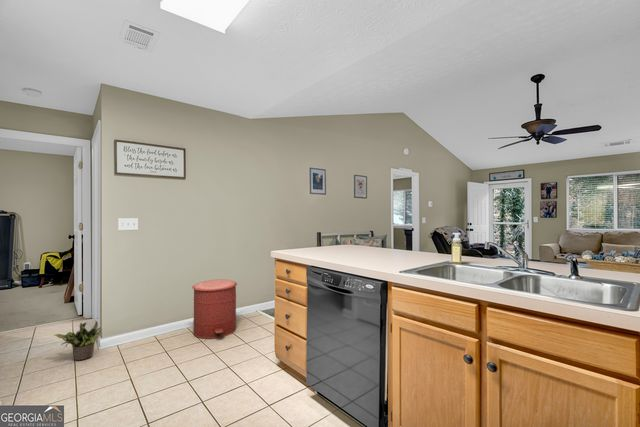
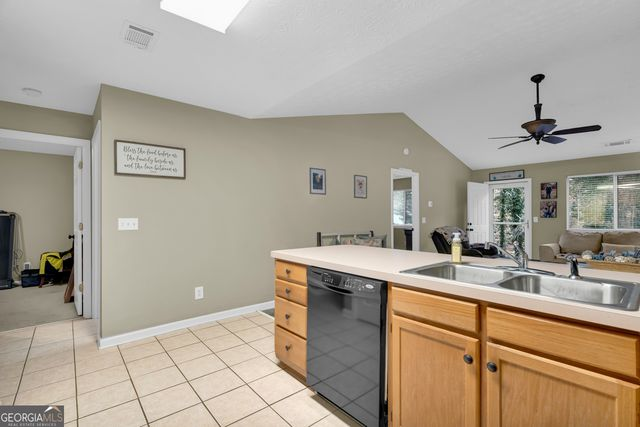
- potted plant [53,320,102,361]
- trash can [191,279,238,339]
